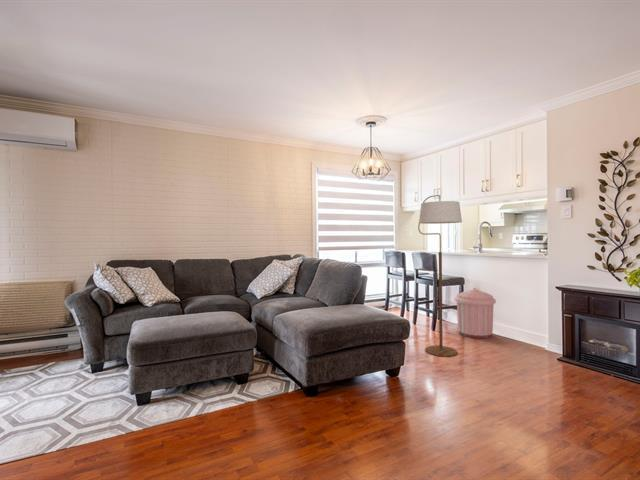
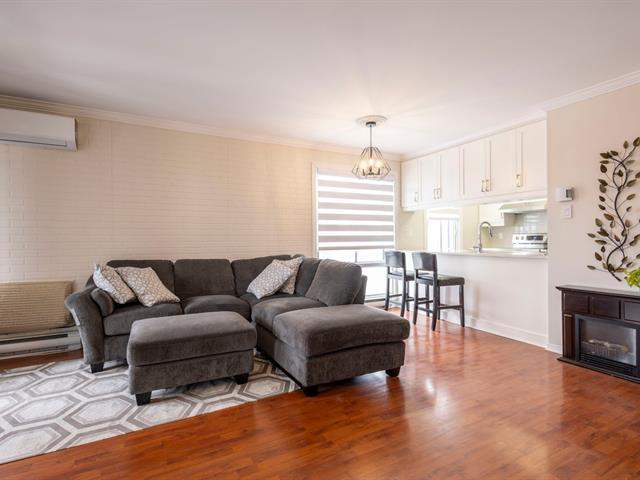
- trash can [454,287,497,339]
- floor lamp [417,194,463,358]
